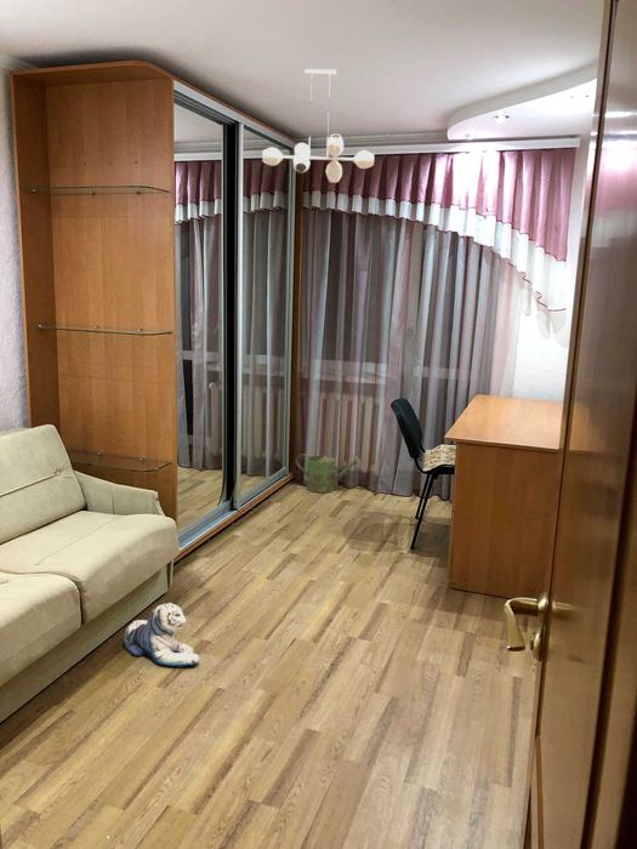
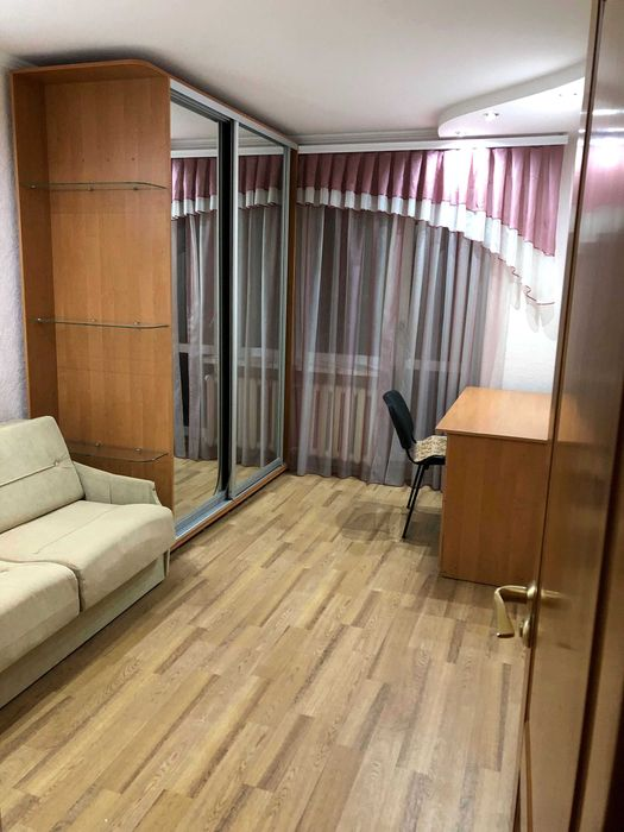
- plush toy [123,602,200,668]
- watering can [295,452,363,494]
- ceiling light fixture [261,68,375,184]
